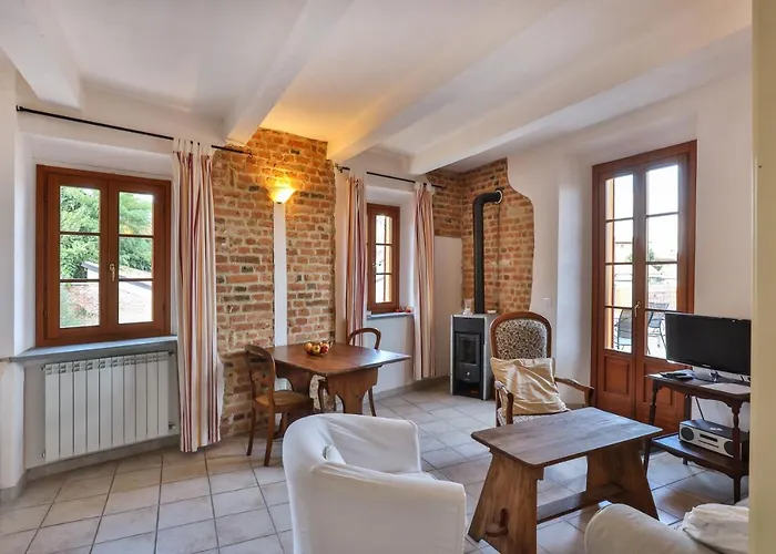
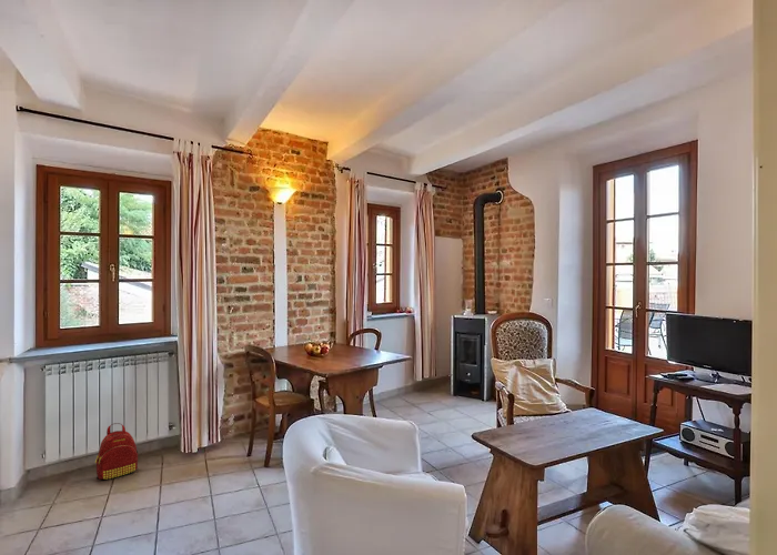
+ backpack [94,422,139,482]
